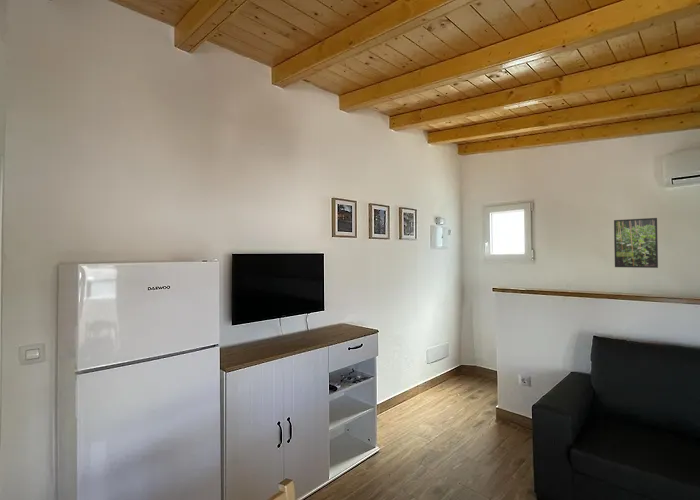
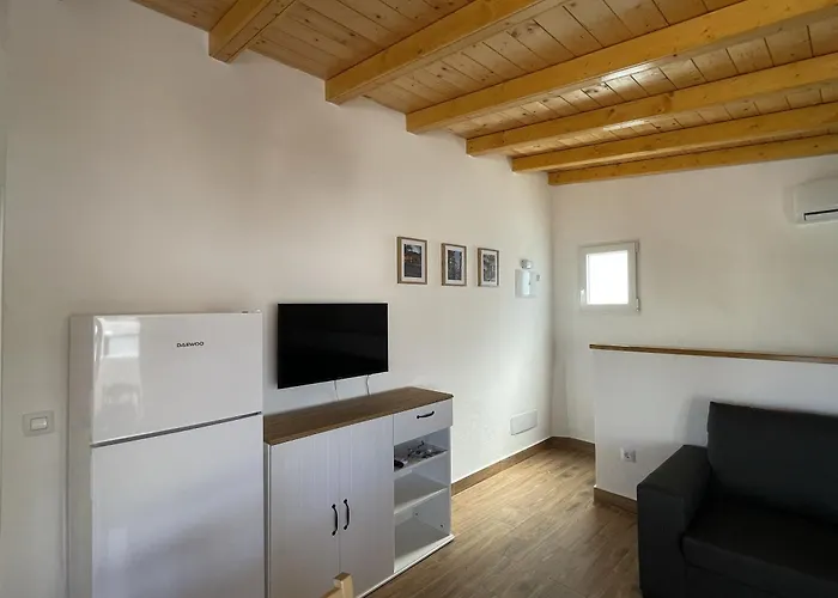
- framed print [613,217,659,269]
